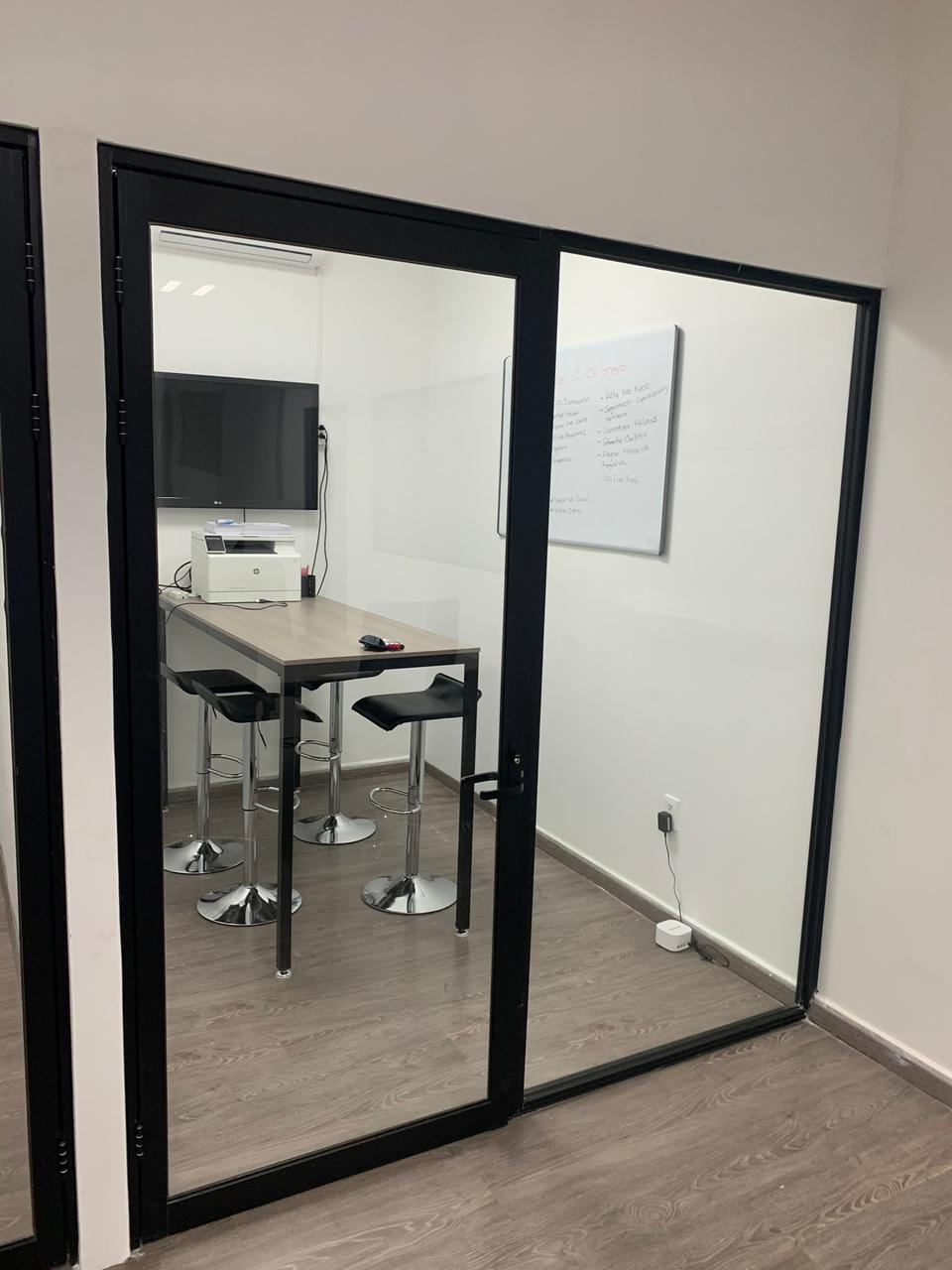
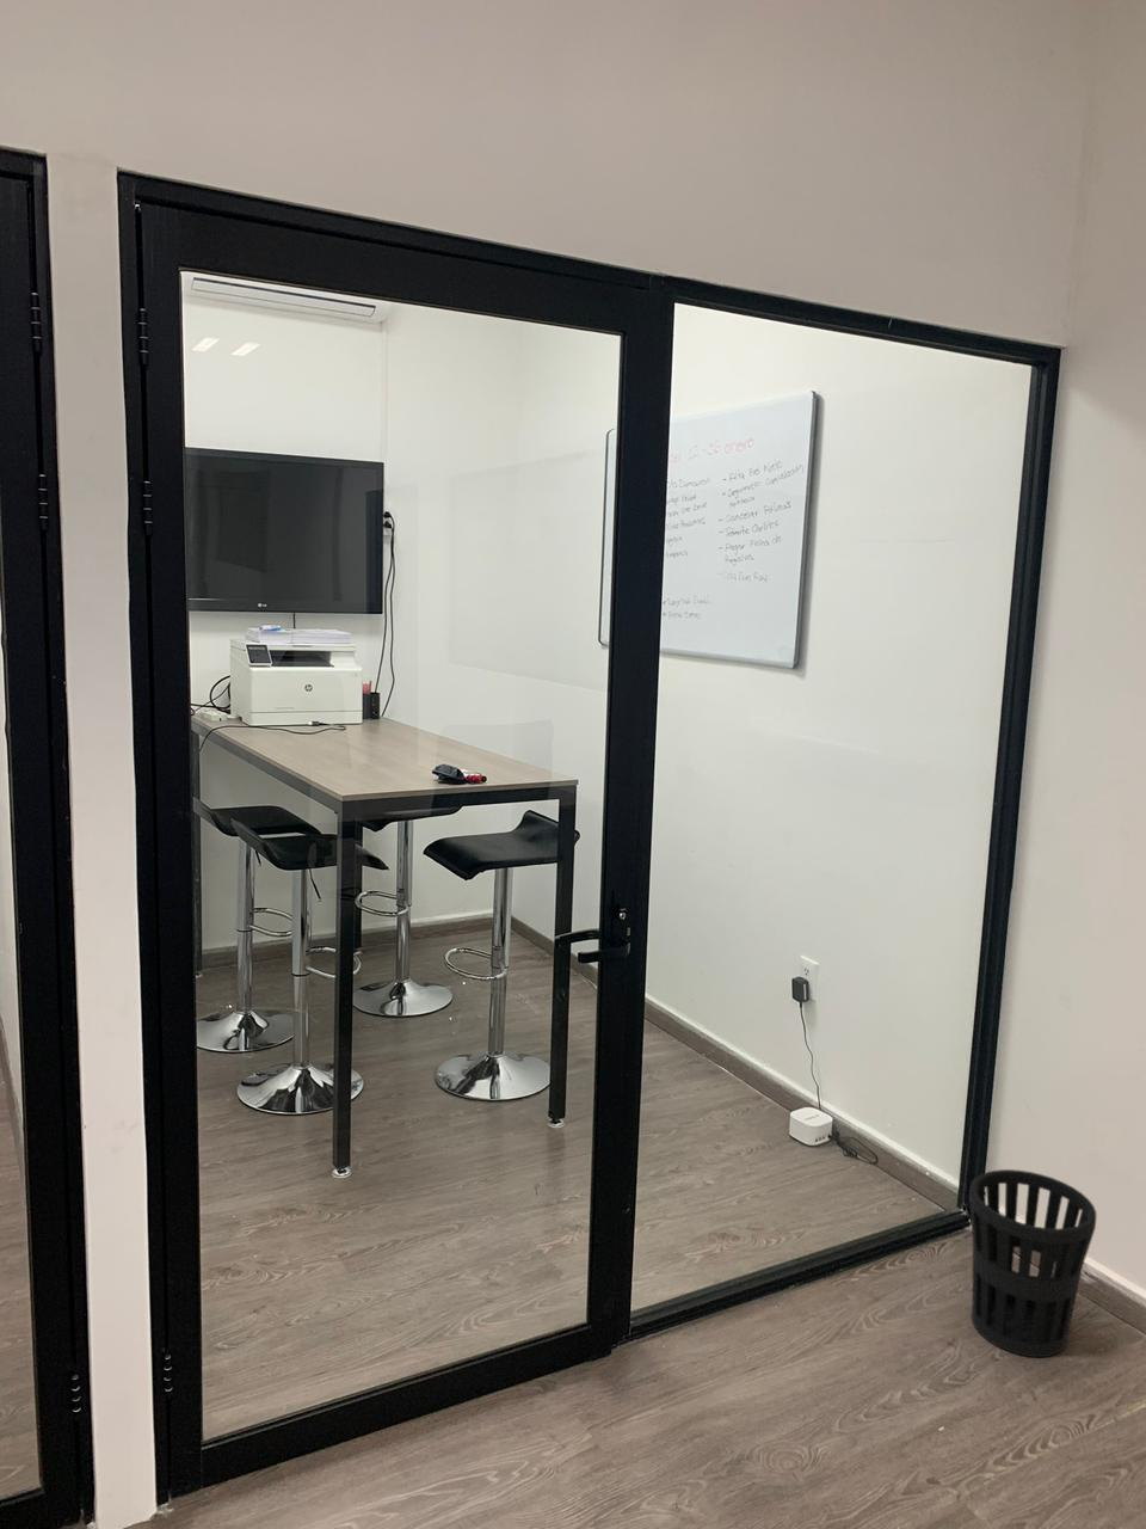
+ wastebasket [968,1168,1097,1358]
